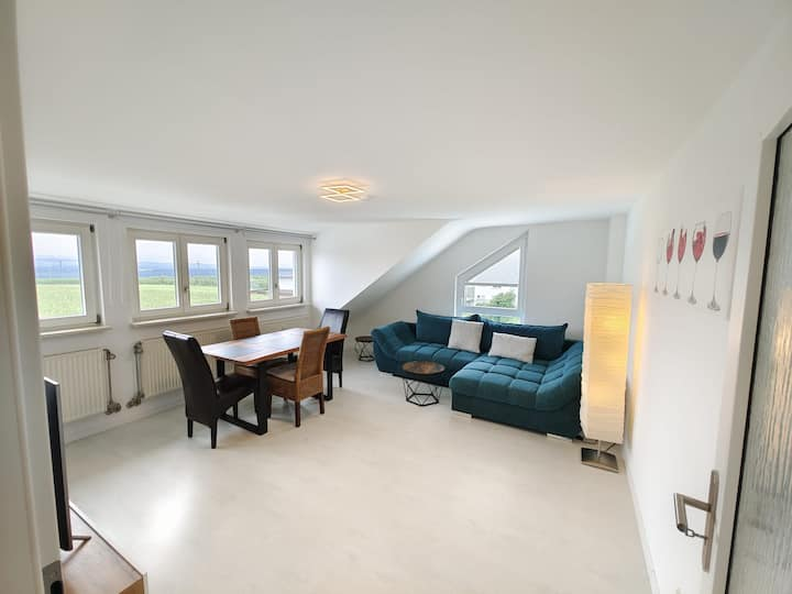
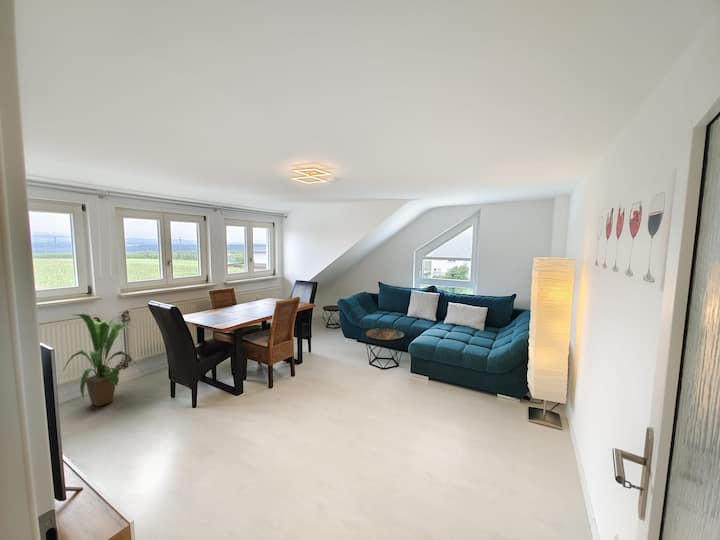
+ house plant [62,313,143,408]
